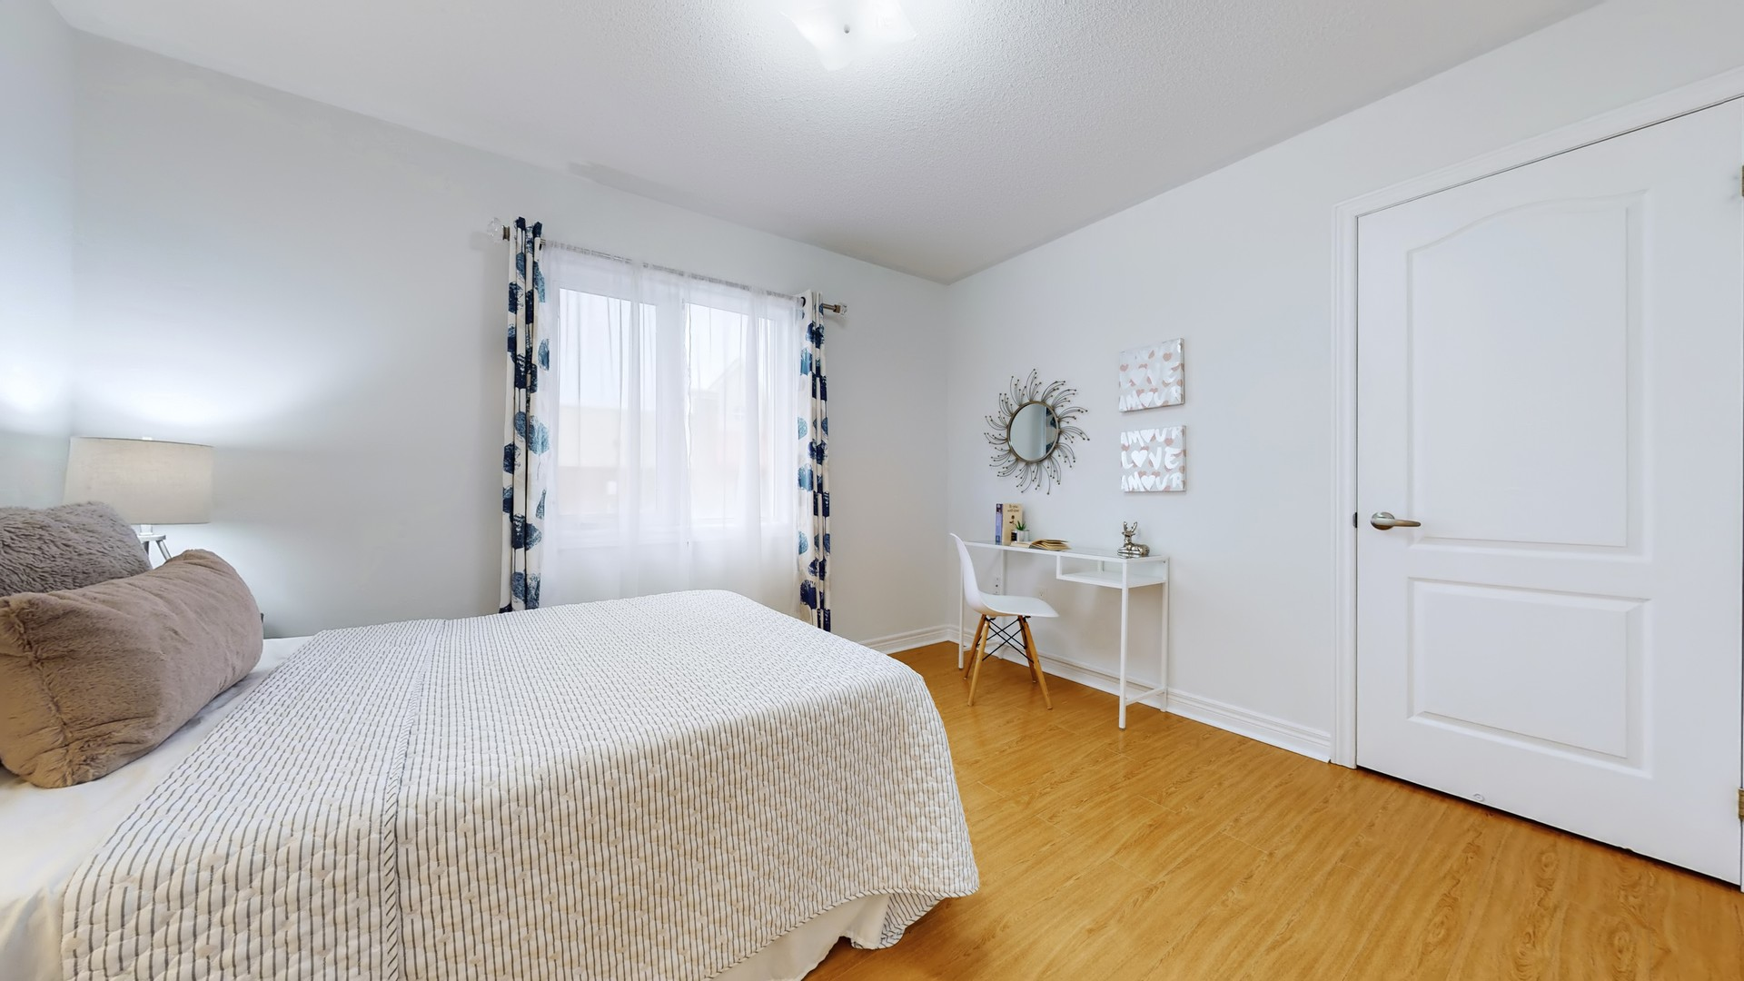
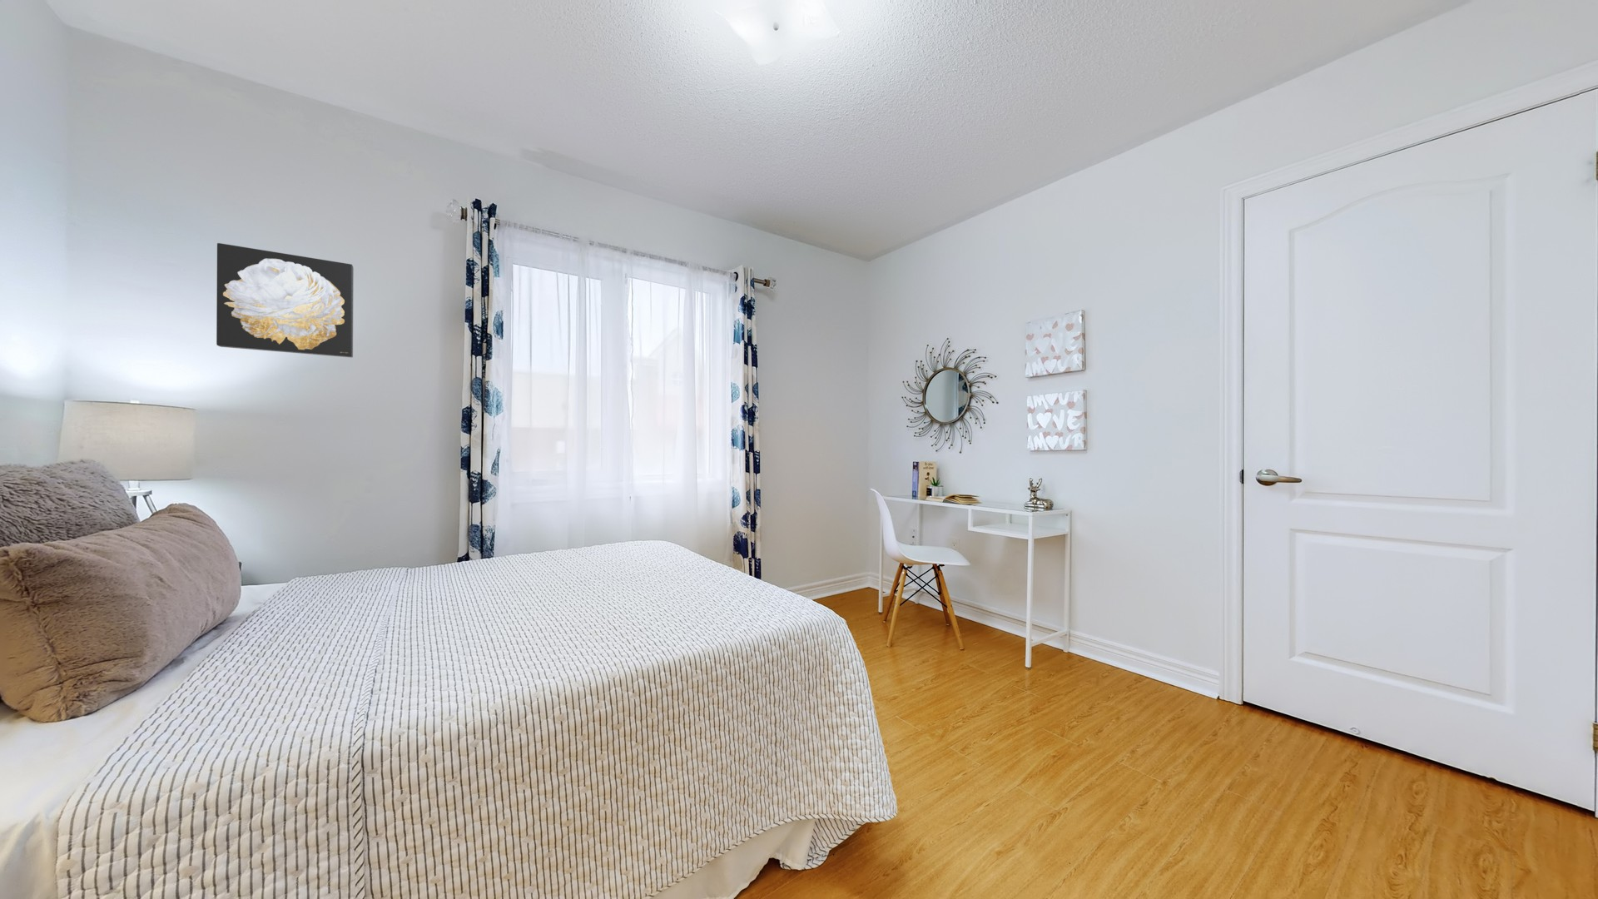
+ wall art [215,243,355,358]
